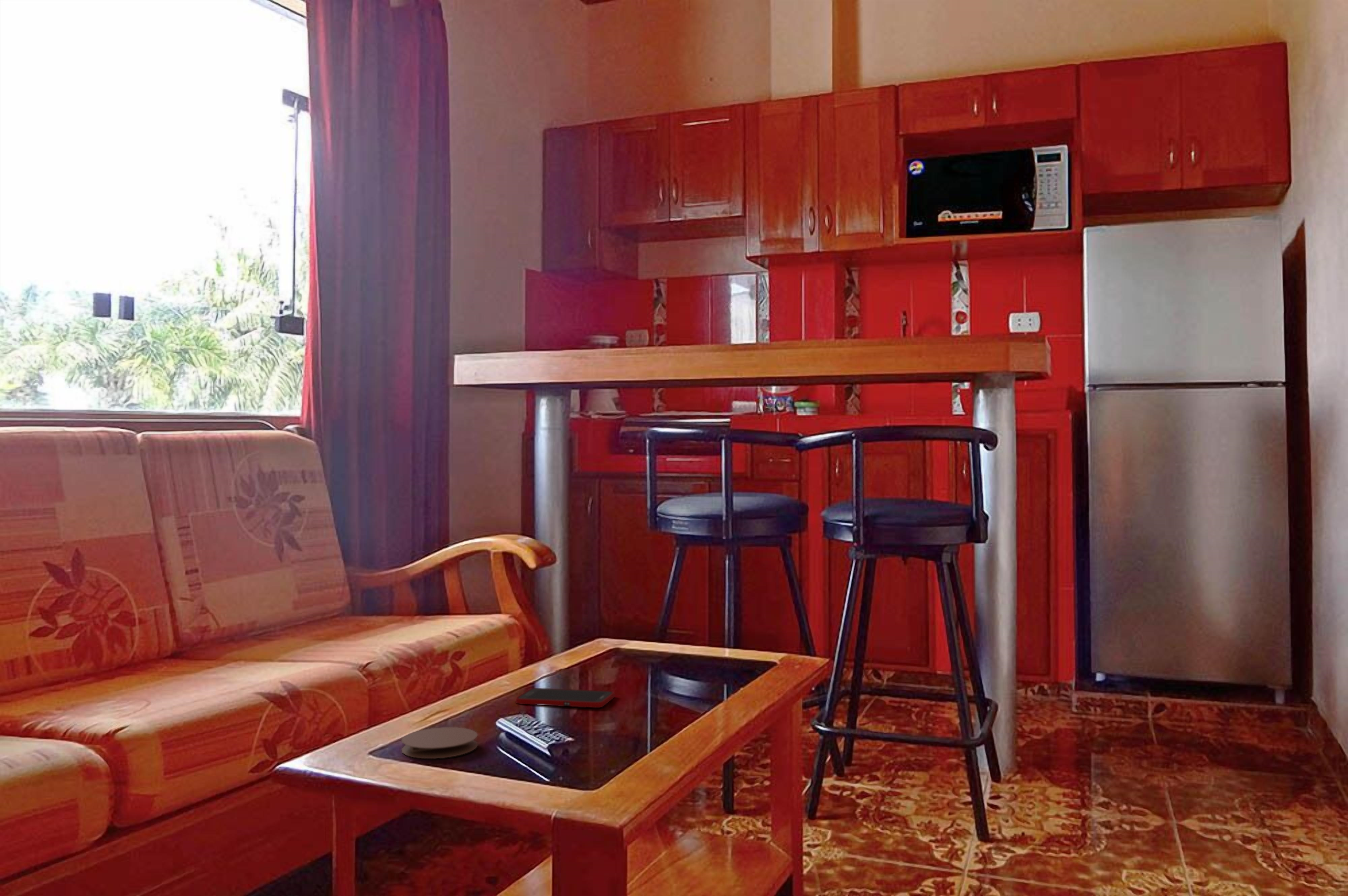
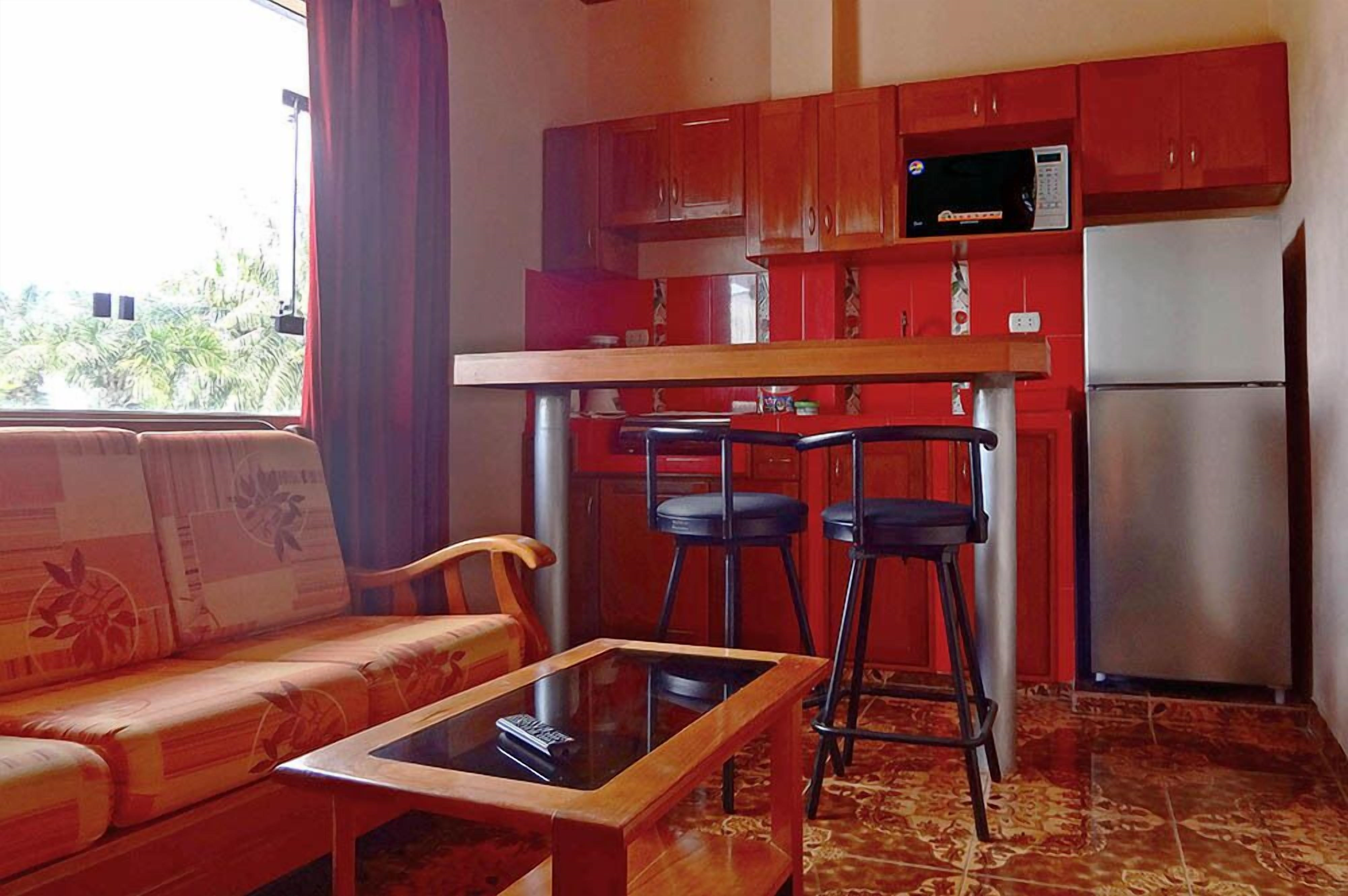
- cell phone [515,687,615,708]
- coaster [401,727,478,759]
